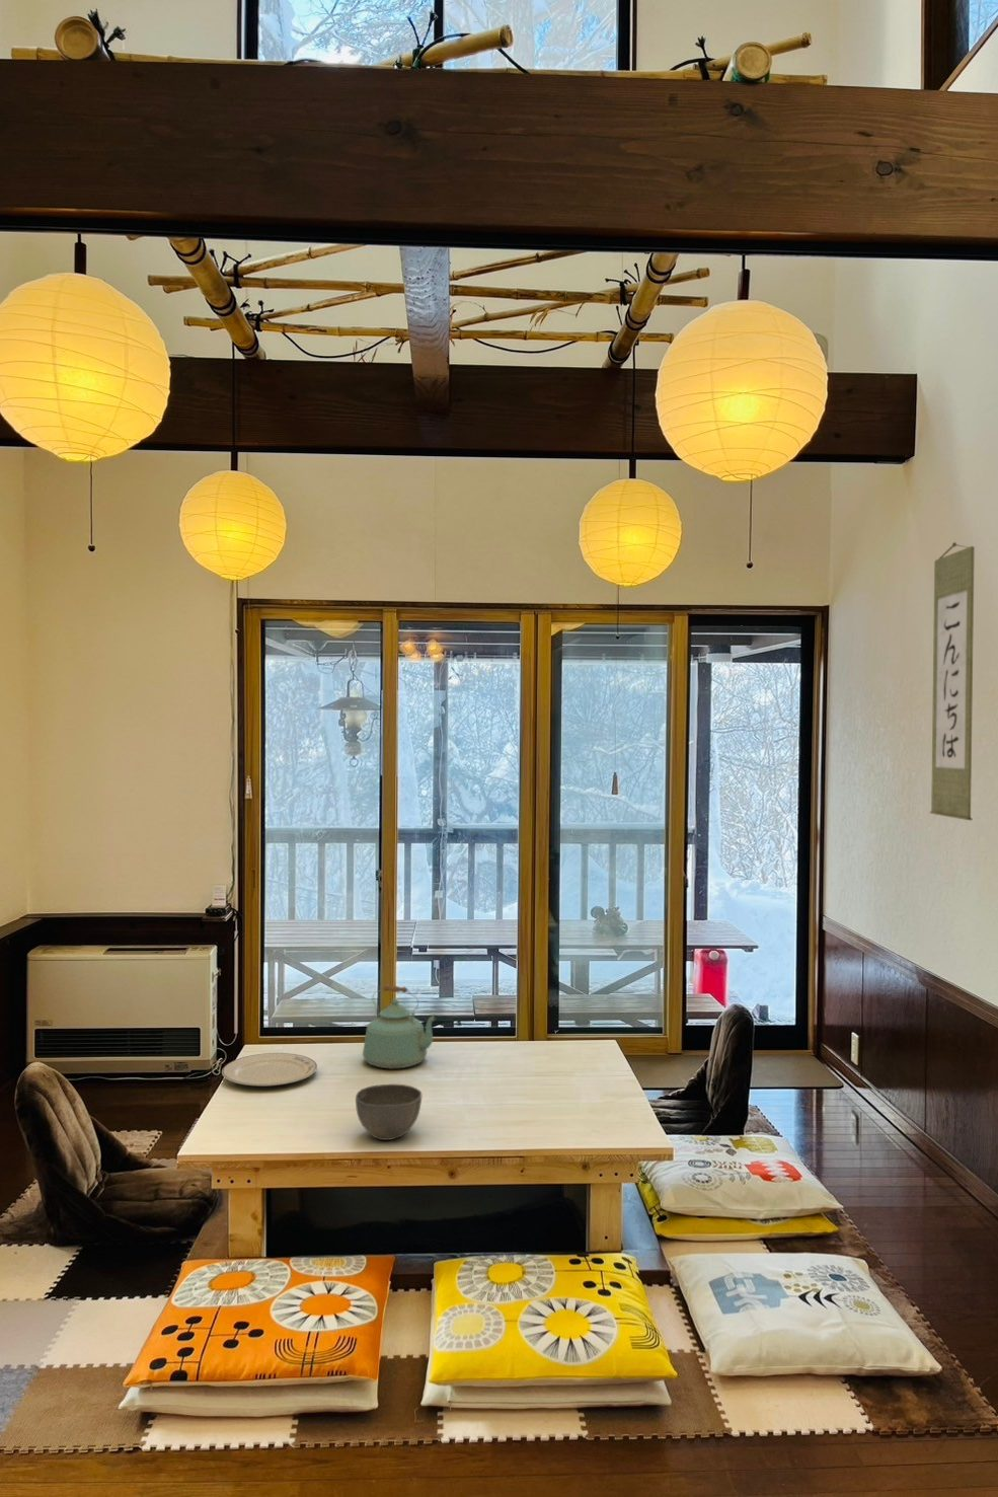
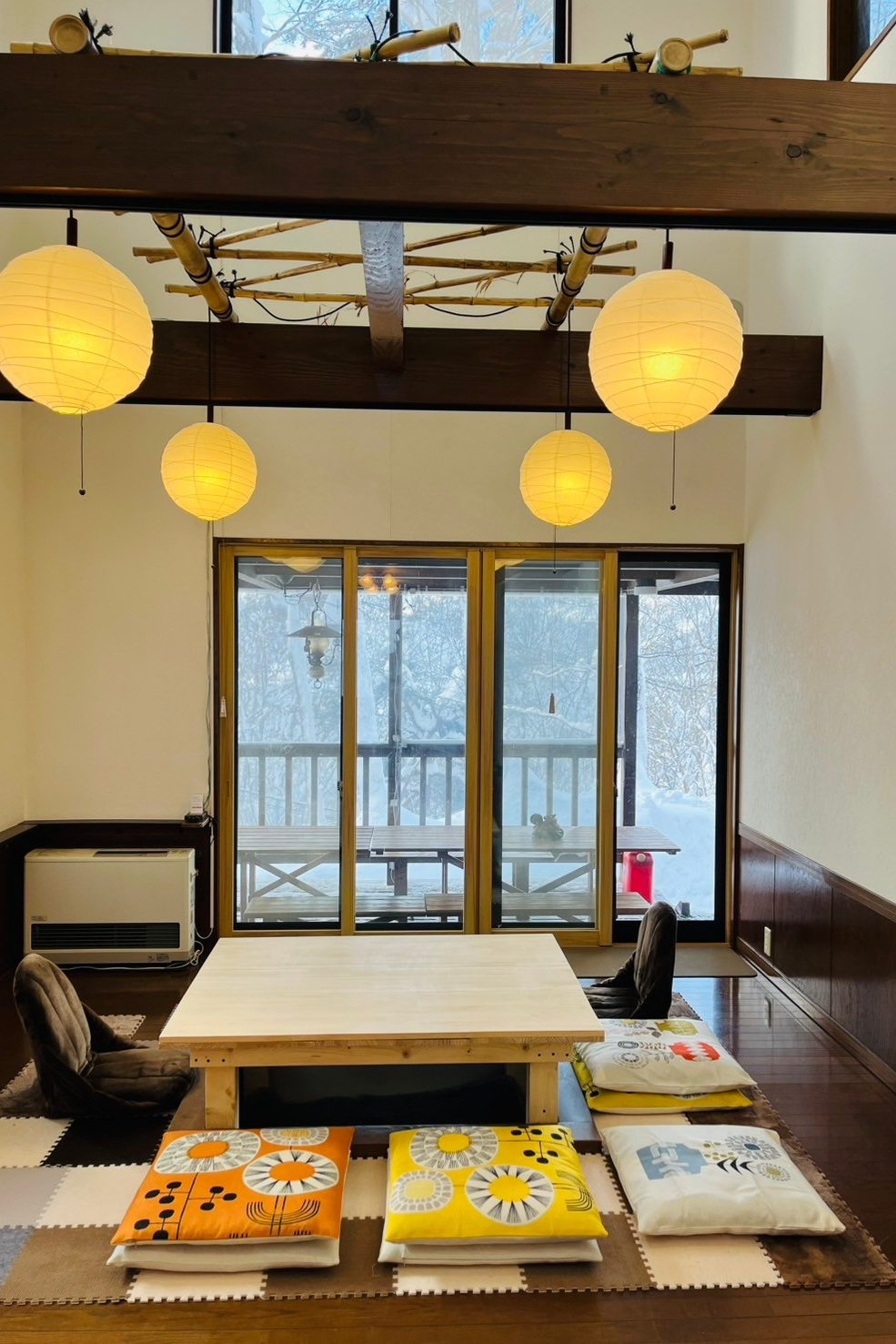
- bowl [354,1084,422,1142]
- wall scroll [929,541,976,821]
- kettle [362,985,438,1070]
- chinaware [221,1053,319,1087]
